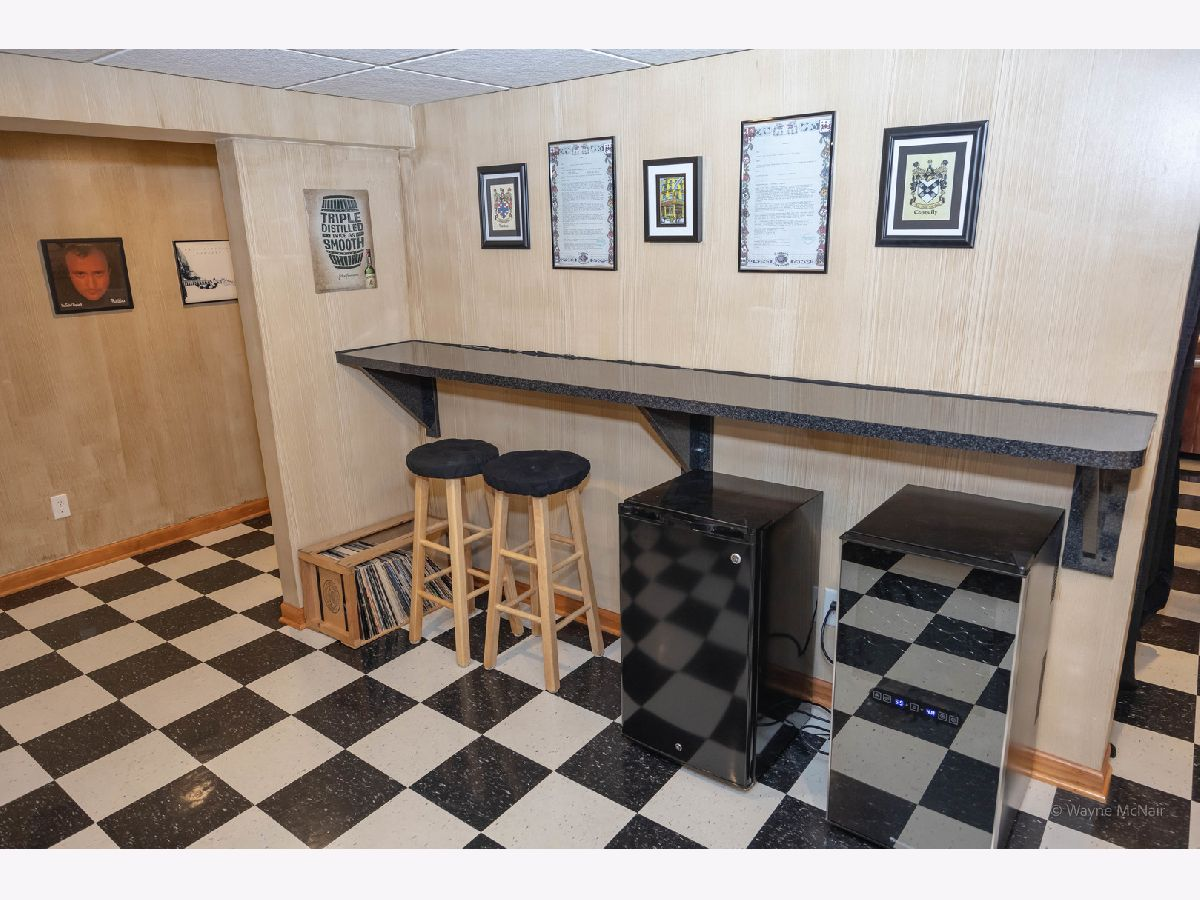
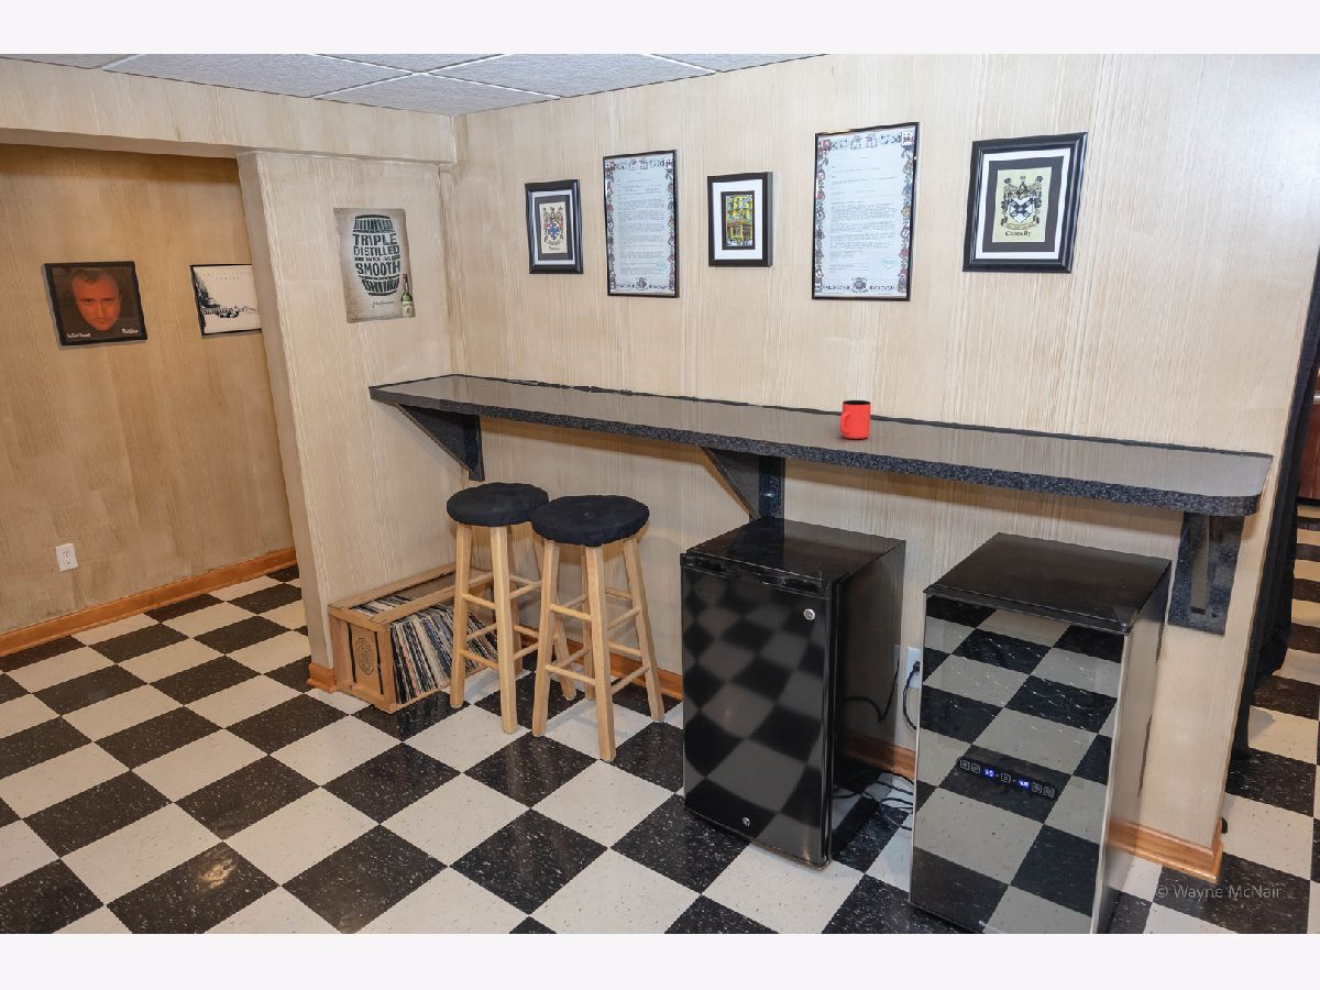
+ cup [839,399,872,440]
